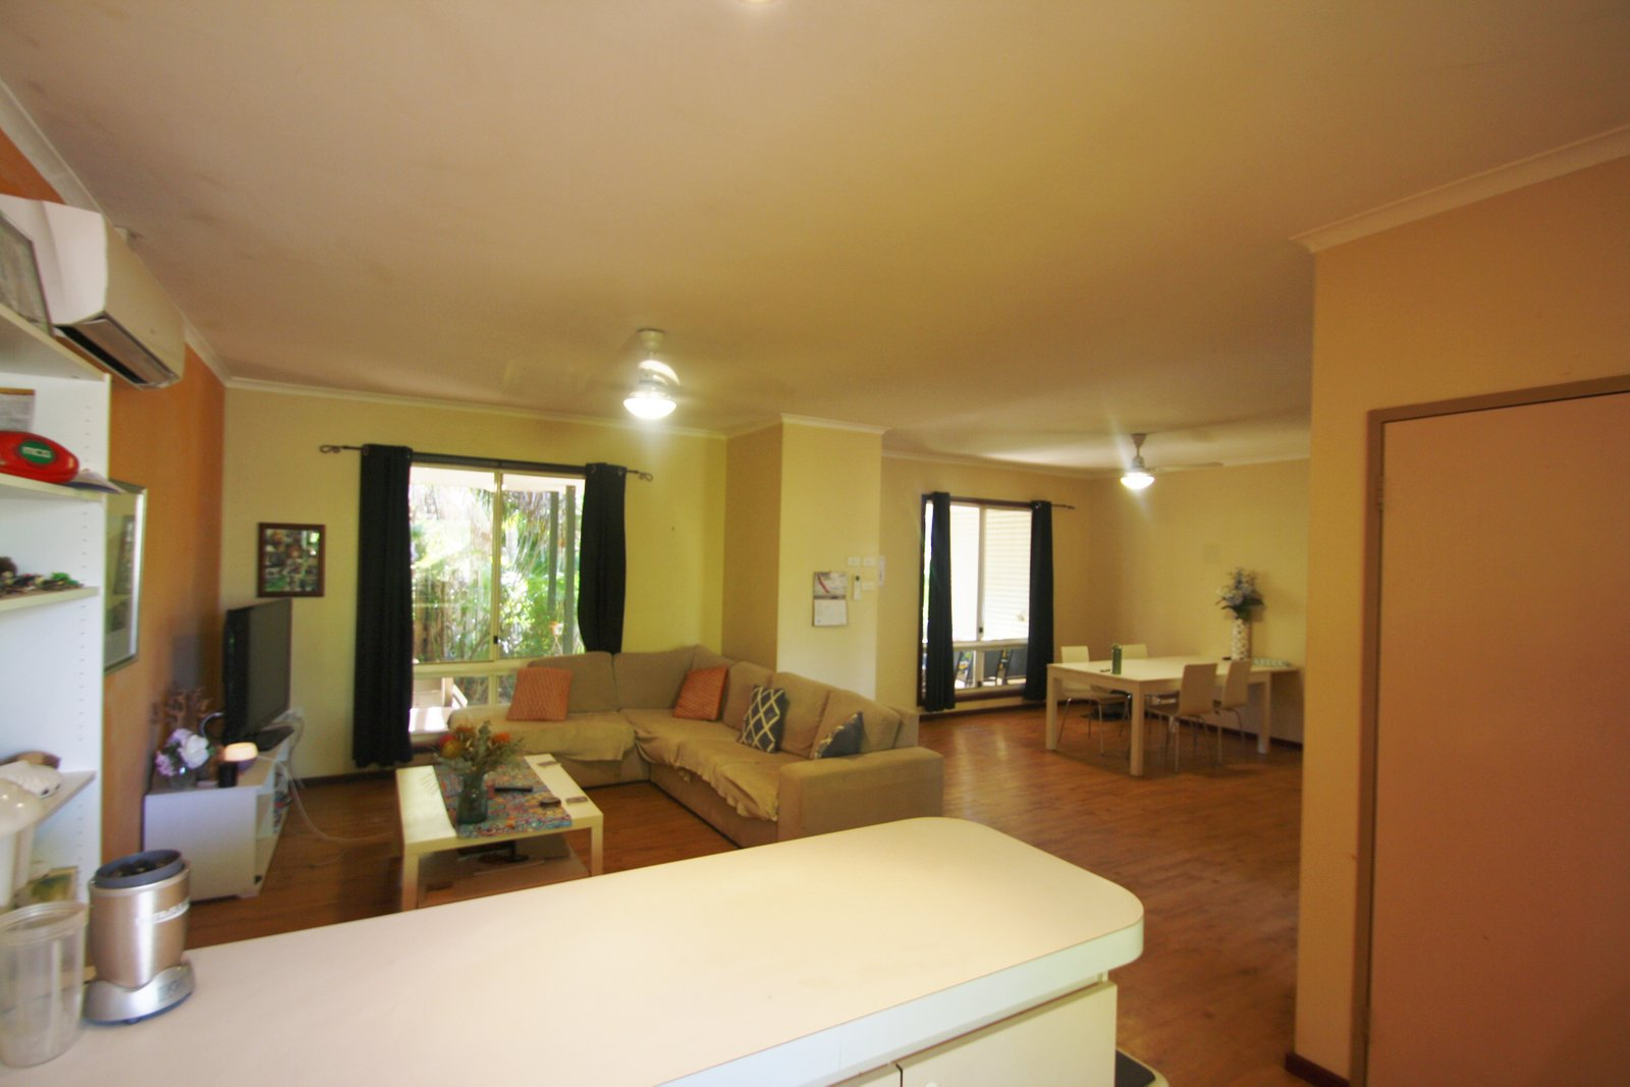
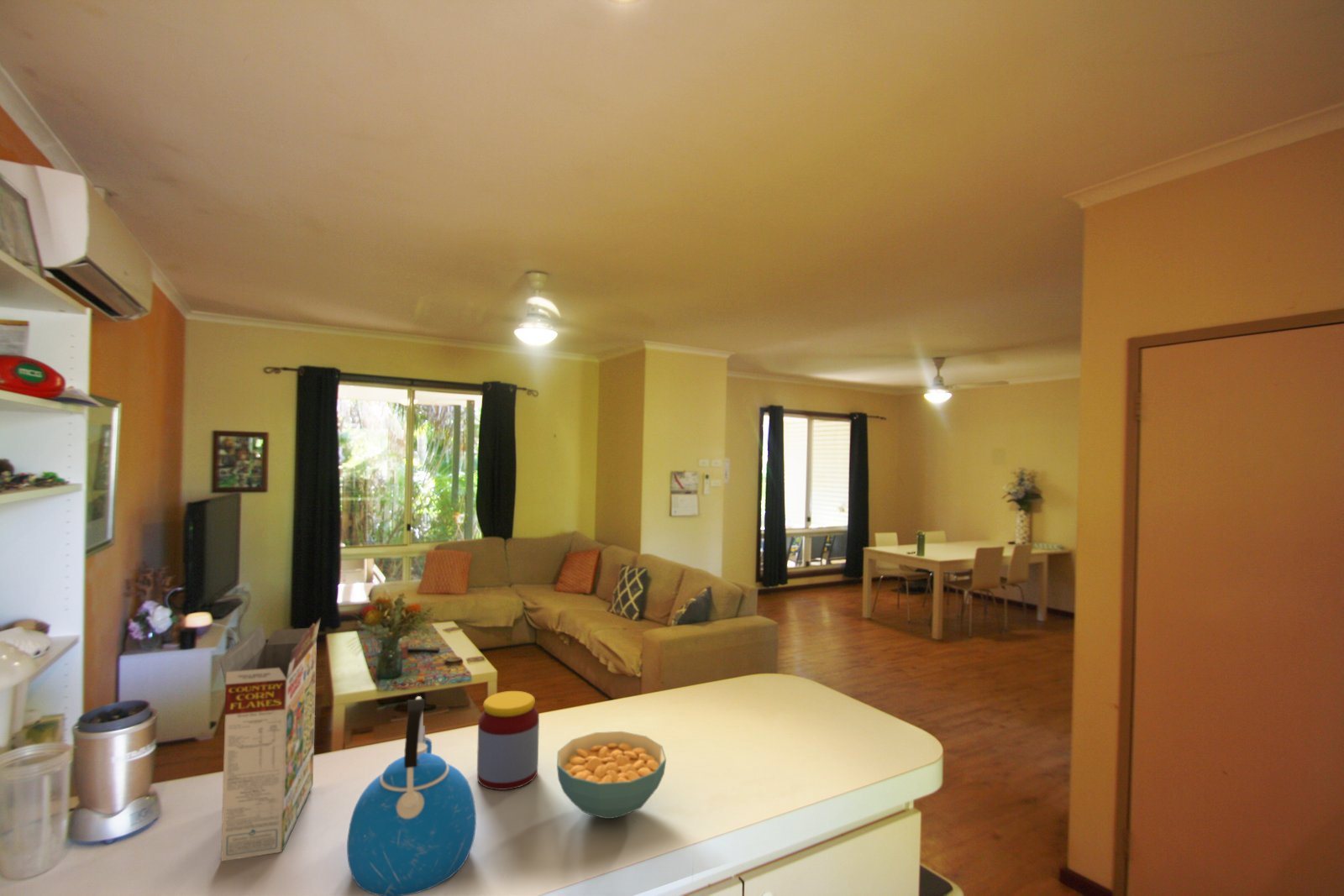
+ kettle [346,695,477,896]
+ cereal bowl [556,731,667,820]
+ jar [476,690,540,791]
+ cereal box [219,616,322,862]
